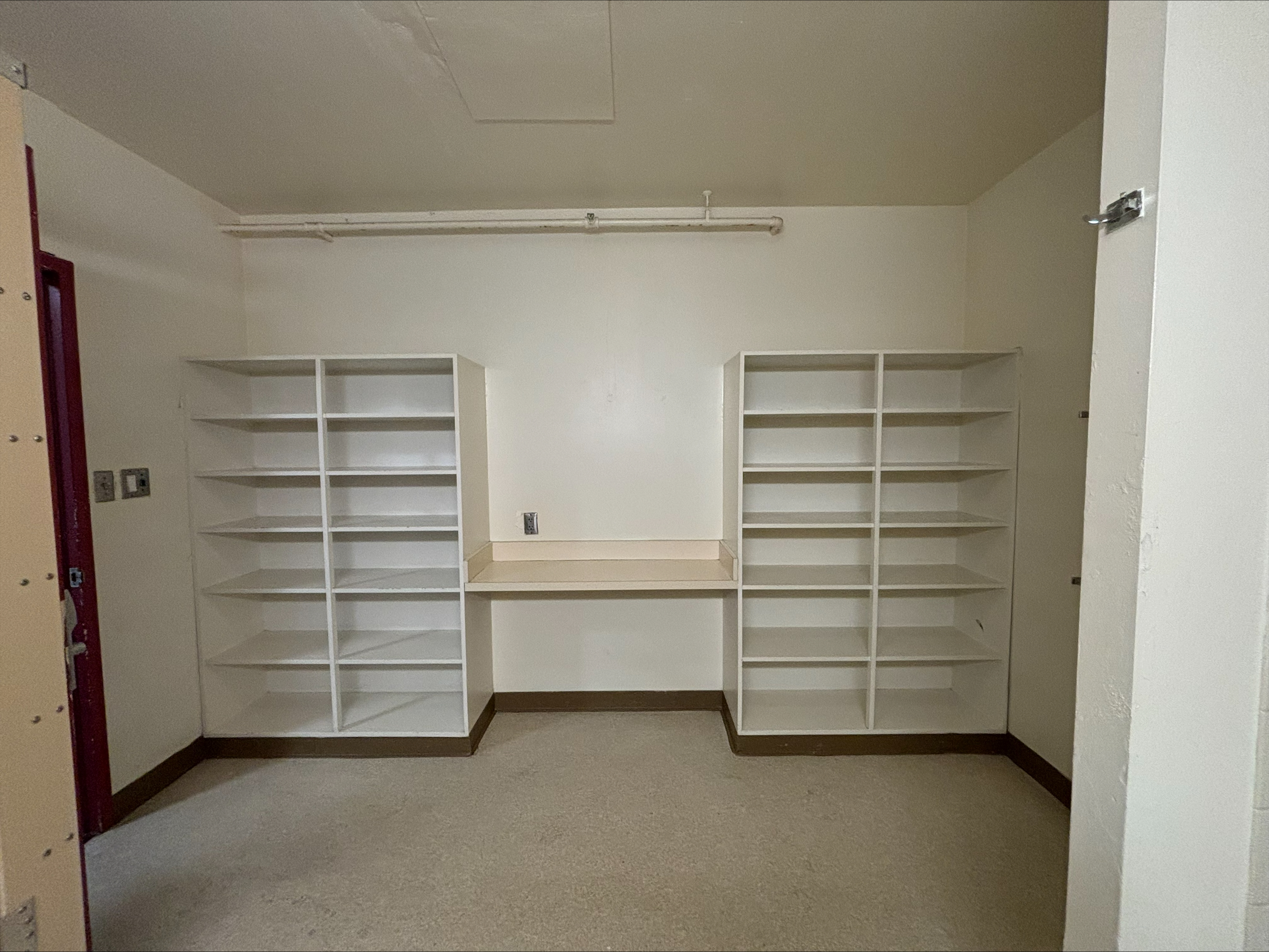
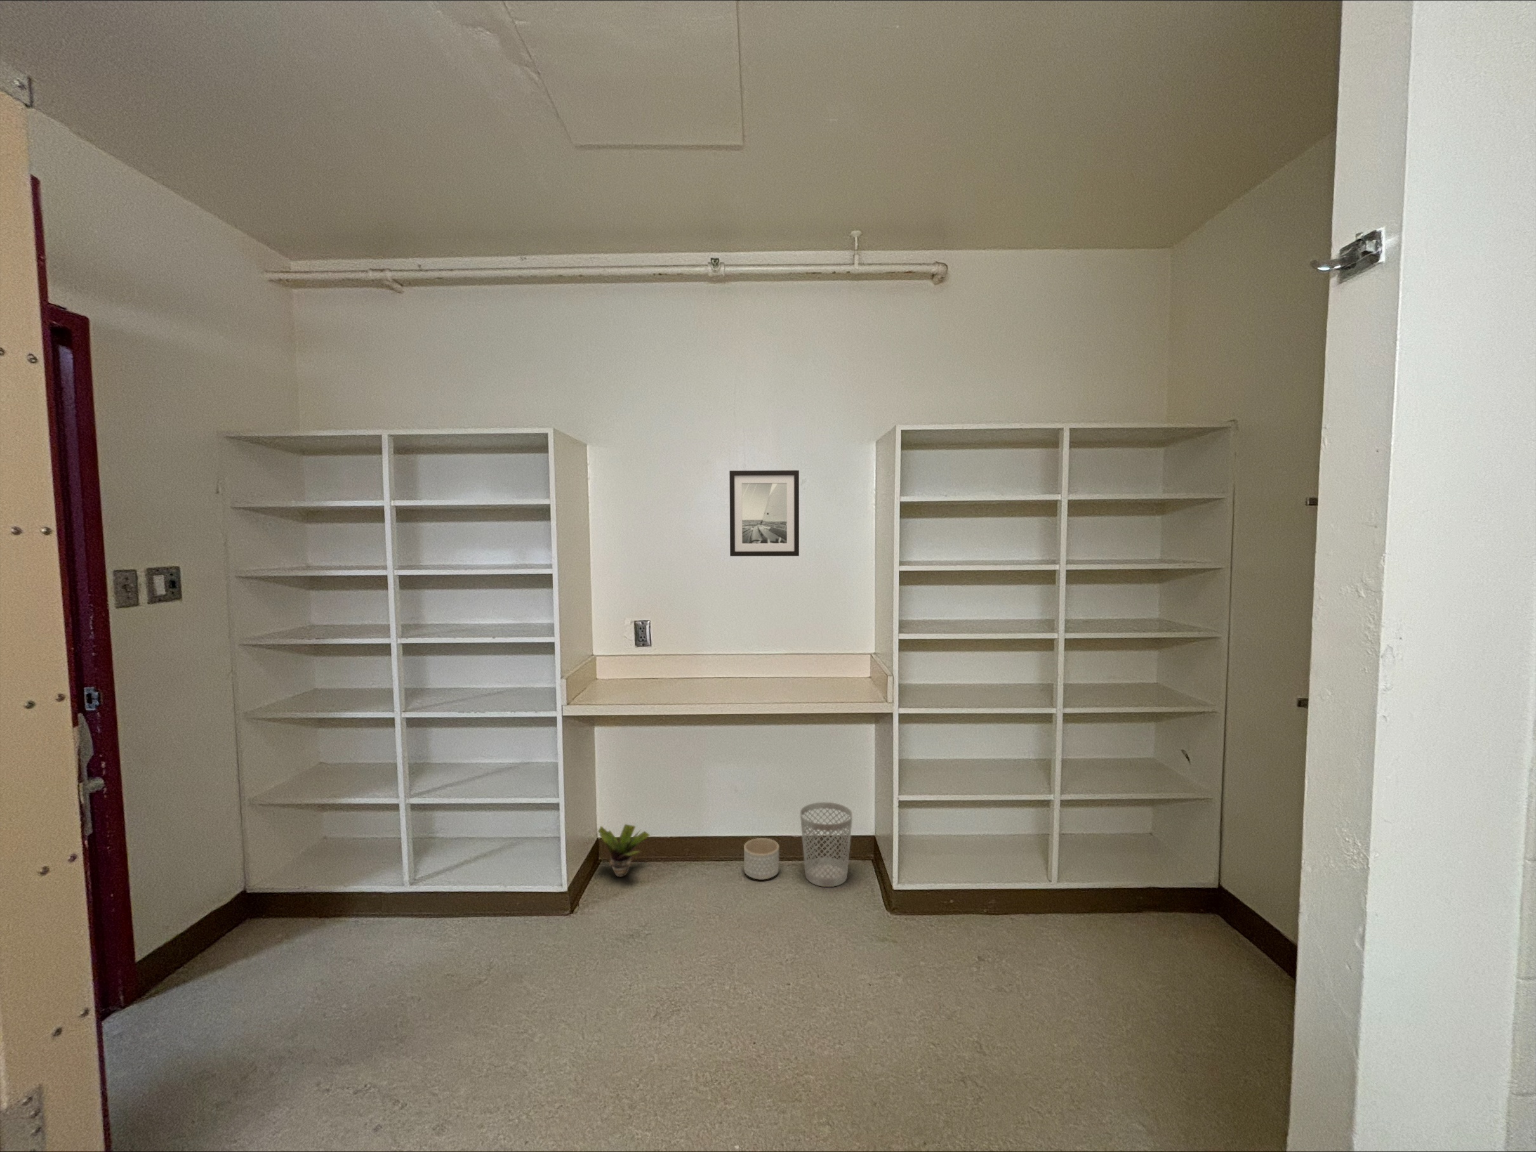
+ wall art [729,470,800,557]
+ planter [743,837,779,881]
+ wastebasket [799,801,853,887]
+ potted plant [597,823,650,879]
